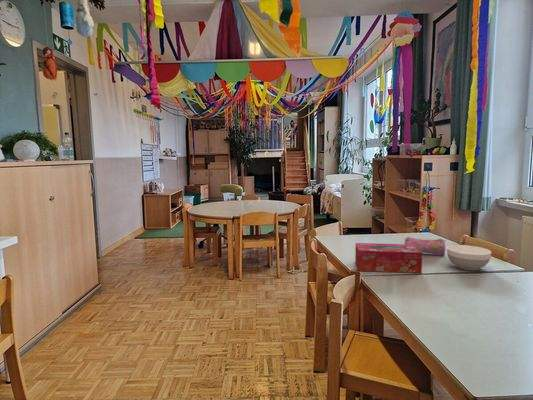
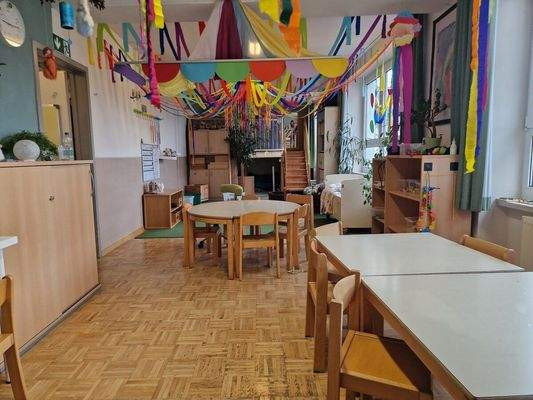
- pencil case [404,236,447,256]
- bowl [446,244,492,271]
- tissue box [354,242,423,274]
